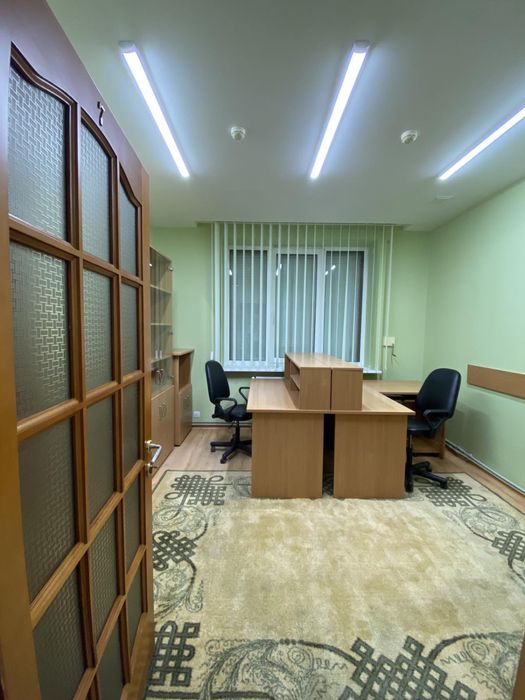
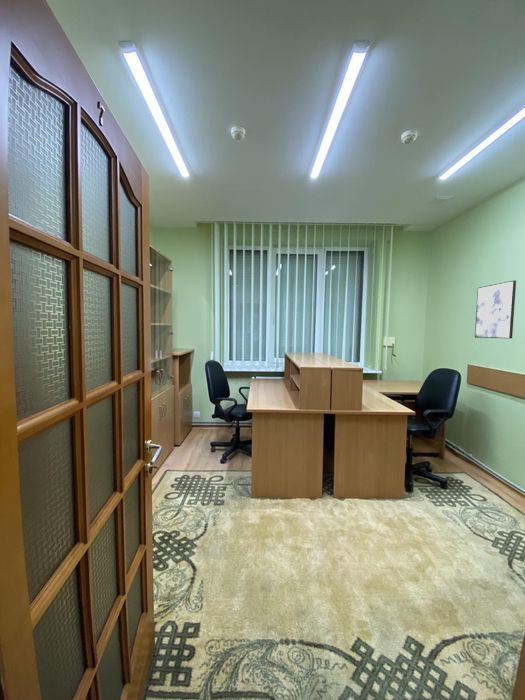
+ wall art [474,280,517,339]
